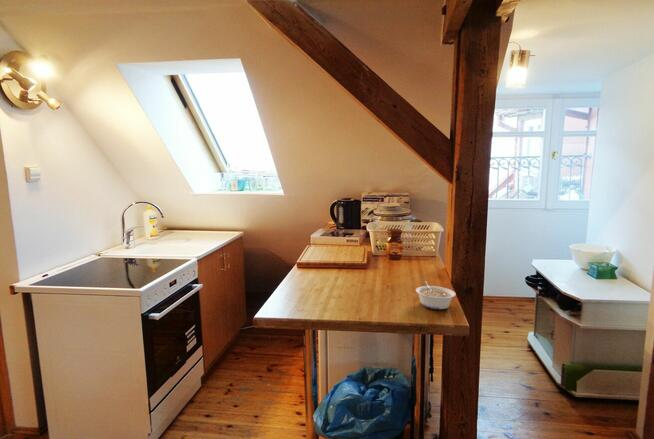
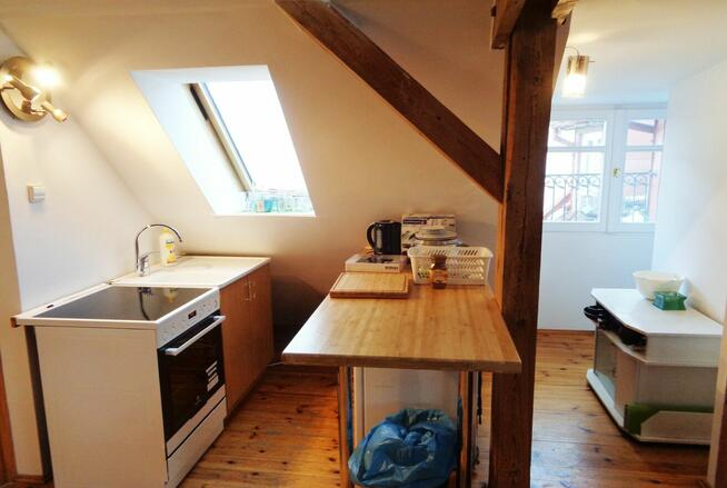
- legume [415,280,457,310]
